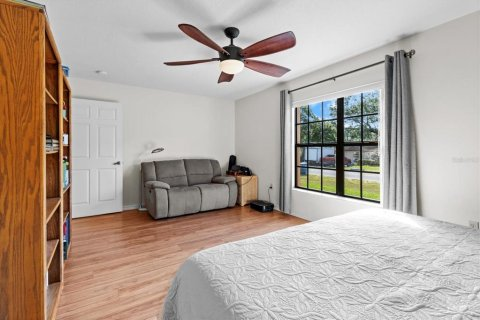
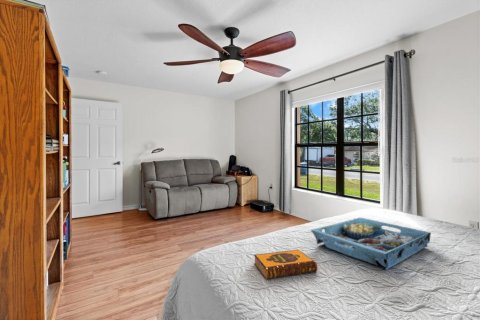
+ serving tray [310,217,432,271]
+ hardback book [253,249,319,281]
